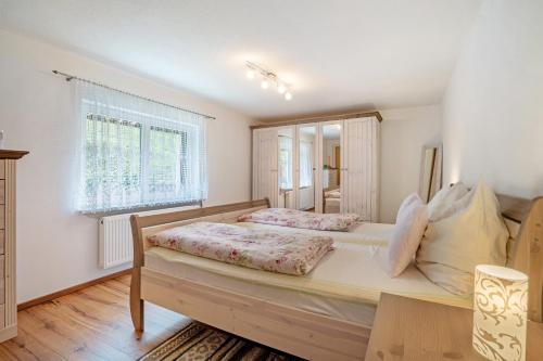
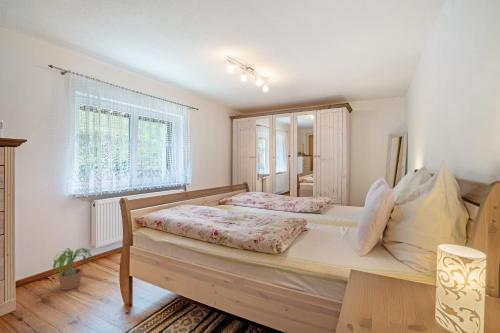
+ potted plant [46,247,97,291]
